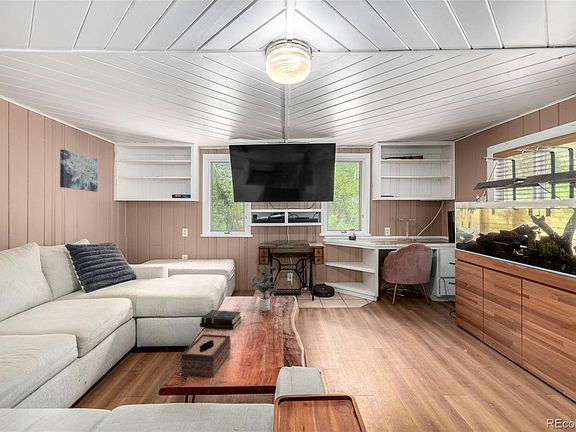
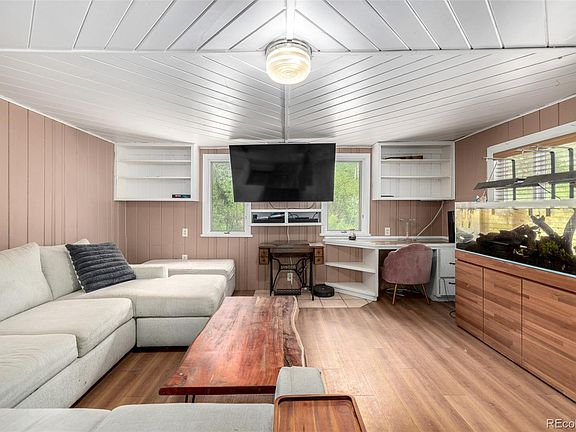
- potted plant [250,266,278,312]
- wall art [59,148,99,193]
- tissue box [180,333,232,378]
- book [199,309,243,331]
